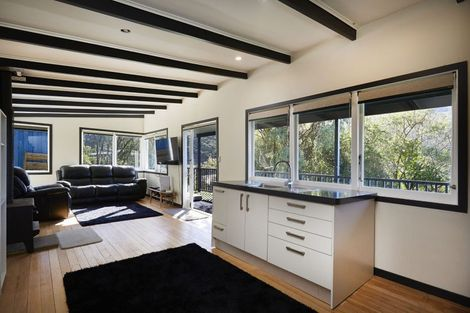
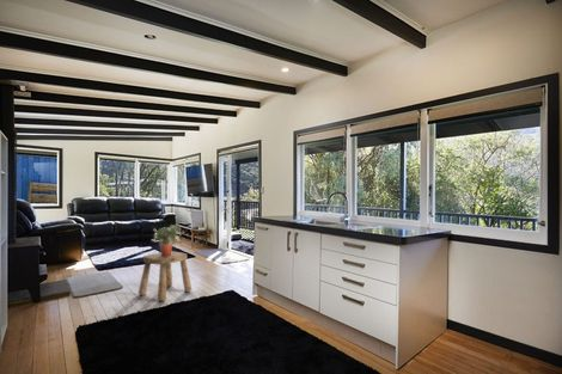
+ stool [138,250,193,302]
+ potted plant [151,223,183,256]
